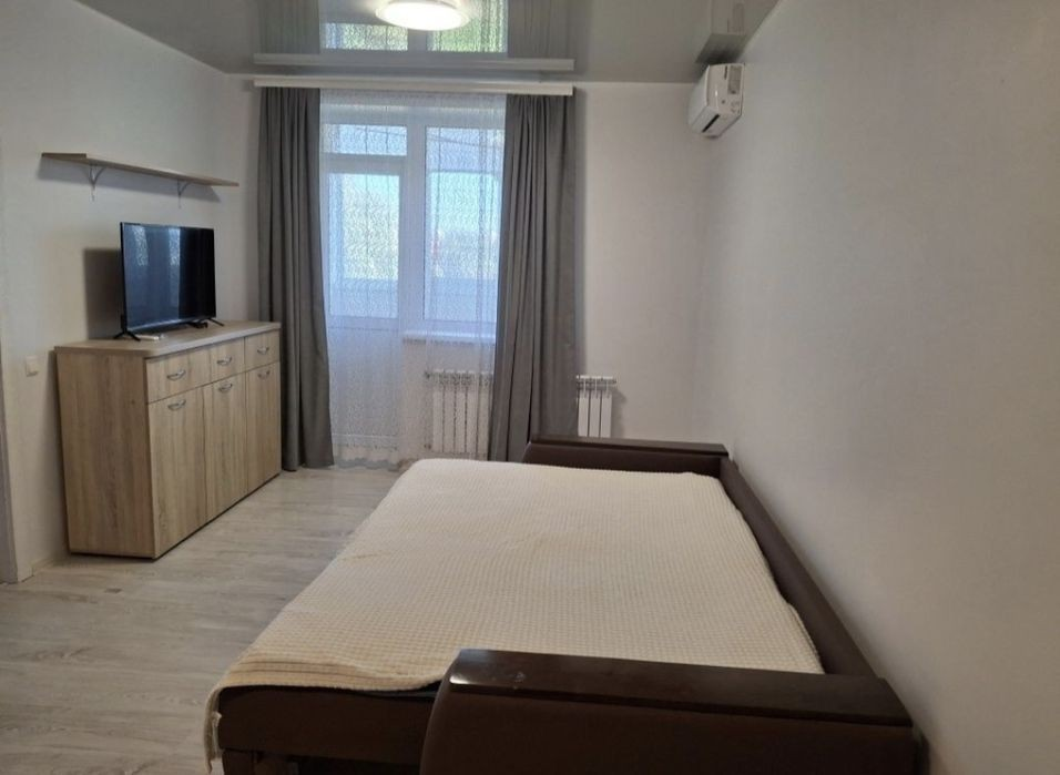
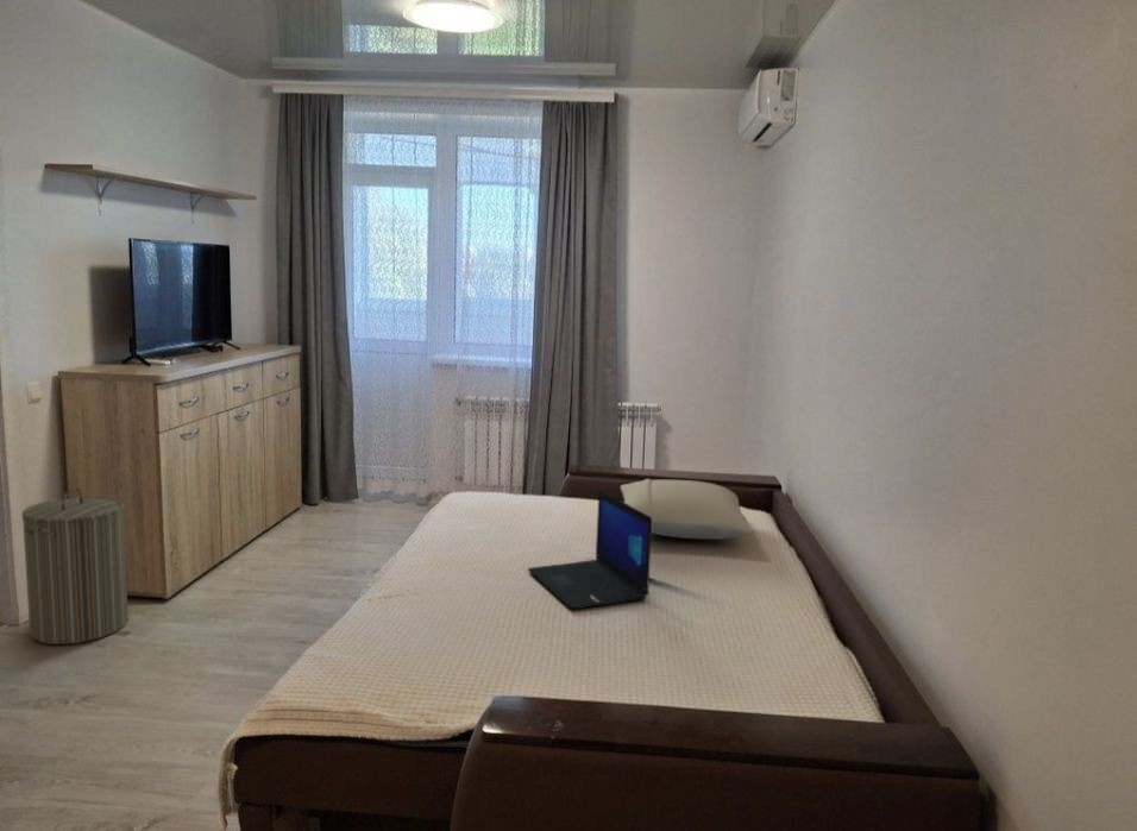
+ laptop [527,489,653,610]
+ pillow [620,478,754,541]
+ laundry hamper [21,486,130,646]
